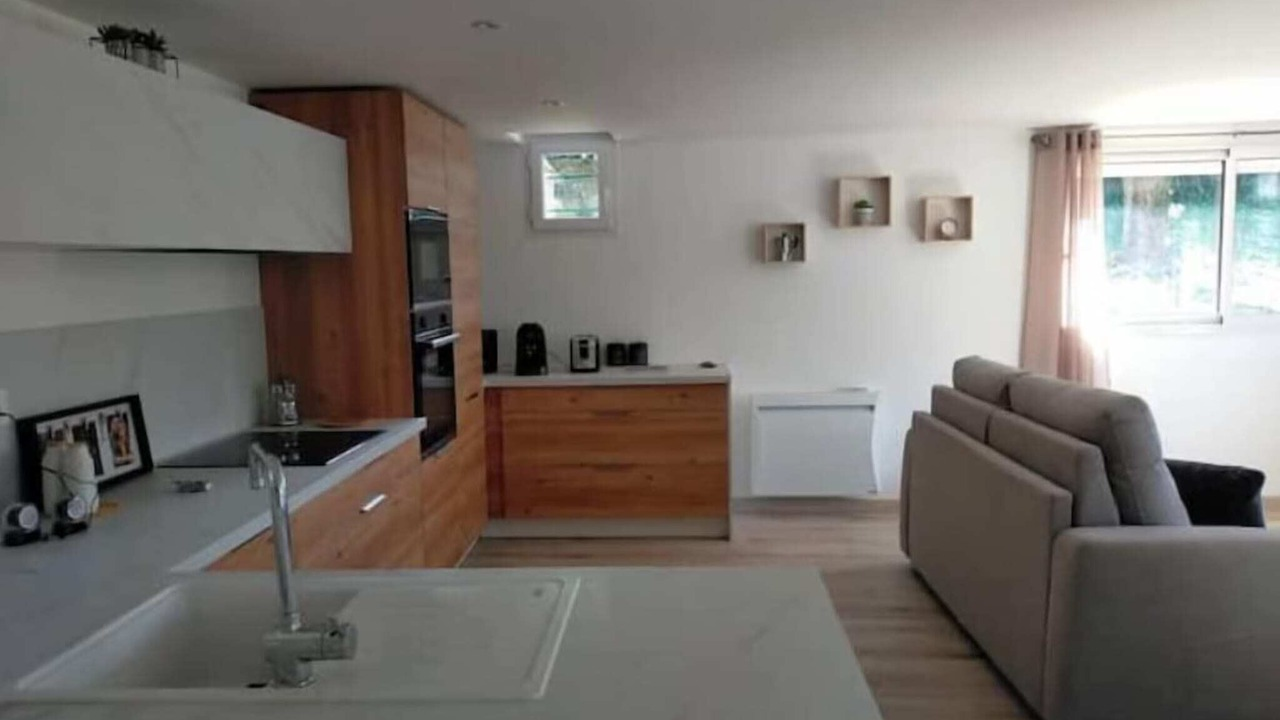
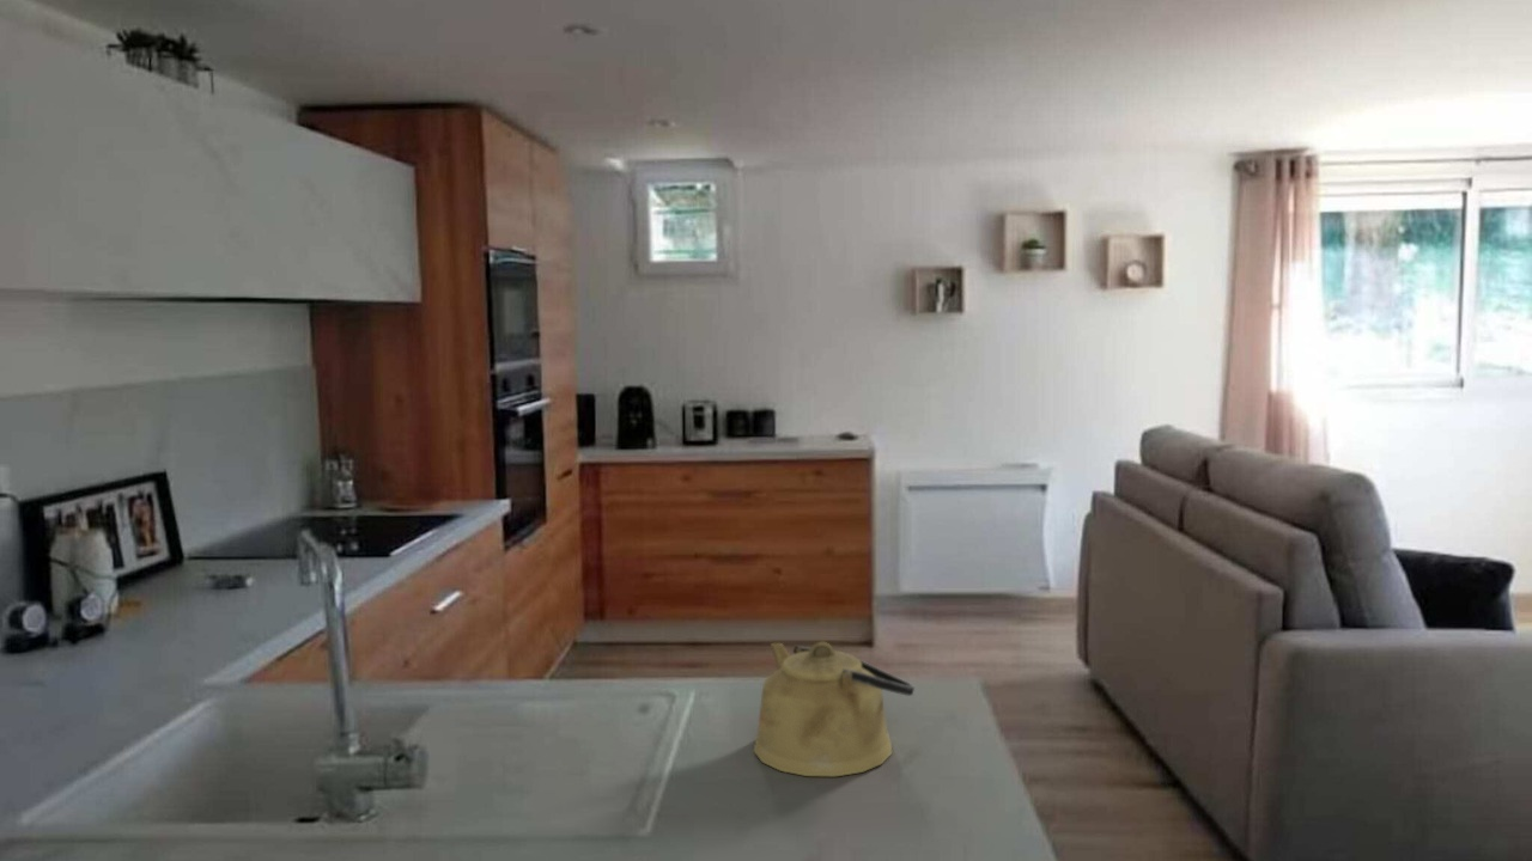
+ kettle [753,641,916,778]
